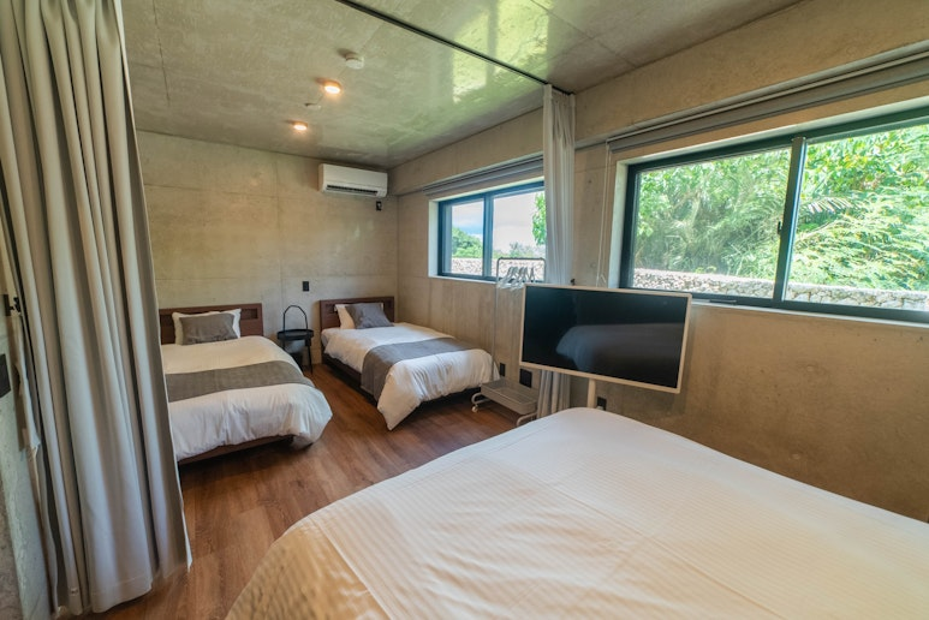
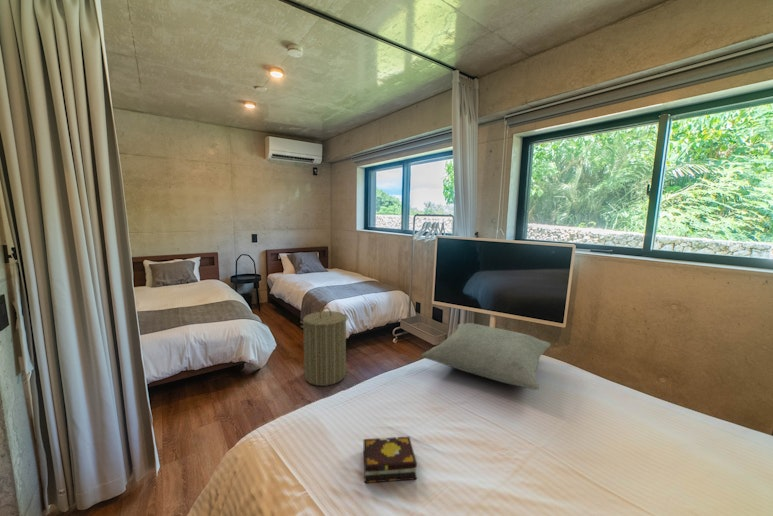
+ book [363,436,418,484]
+ laundry hamper [300,306,349,387]
+ pillow [421,322,552,391]
